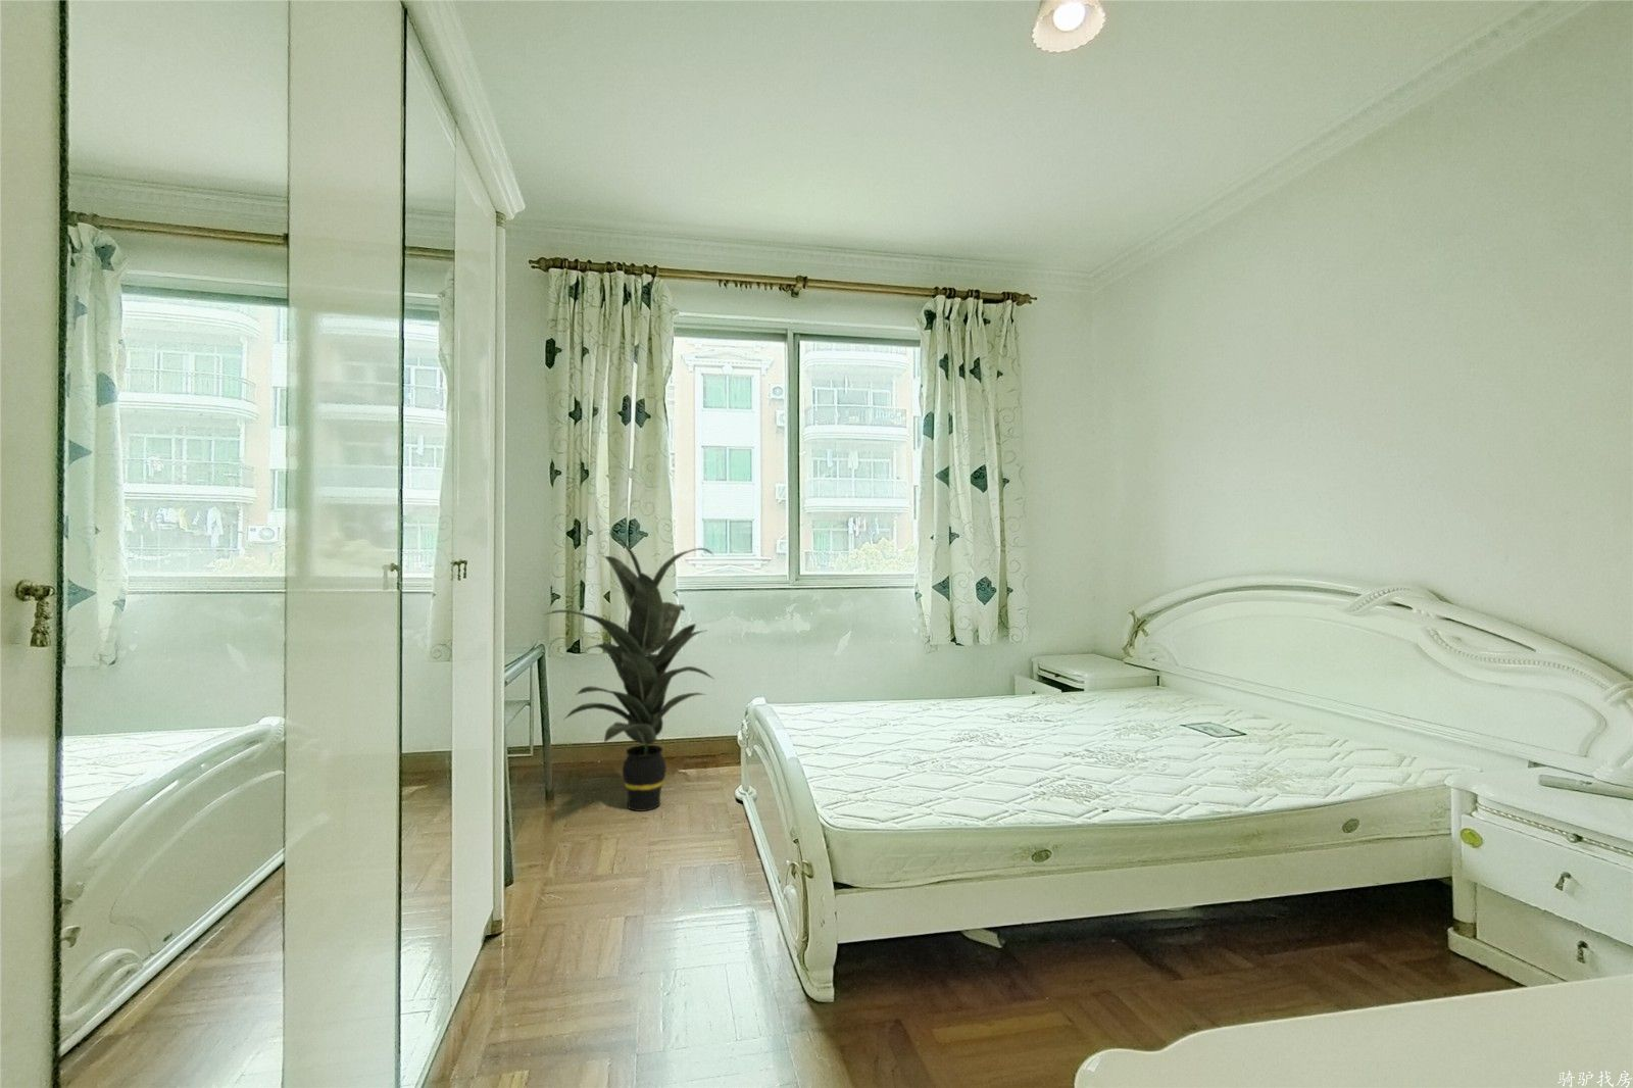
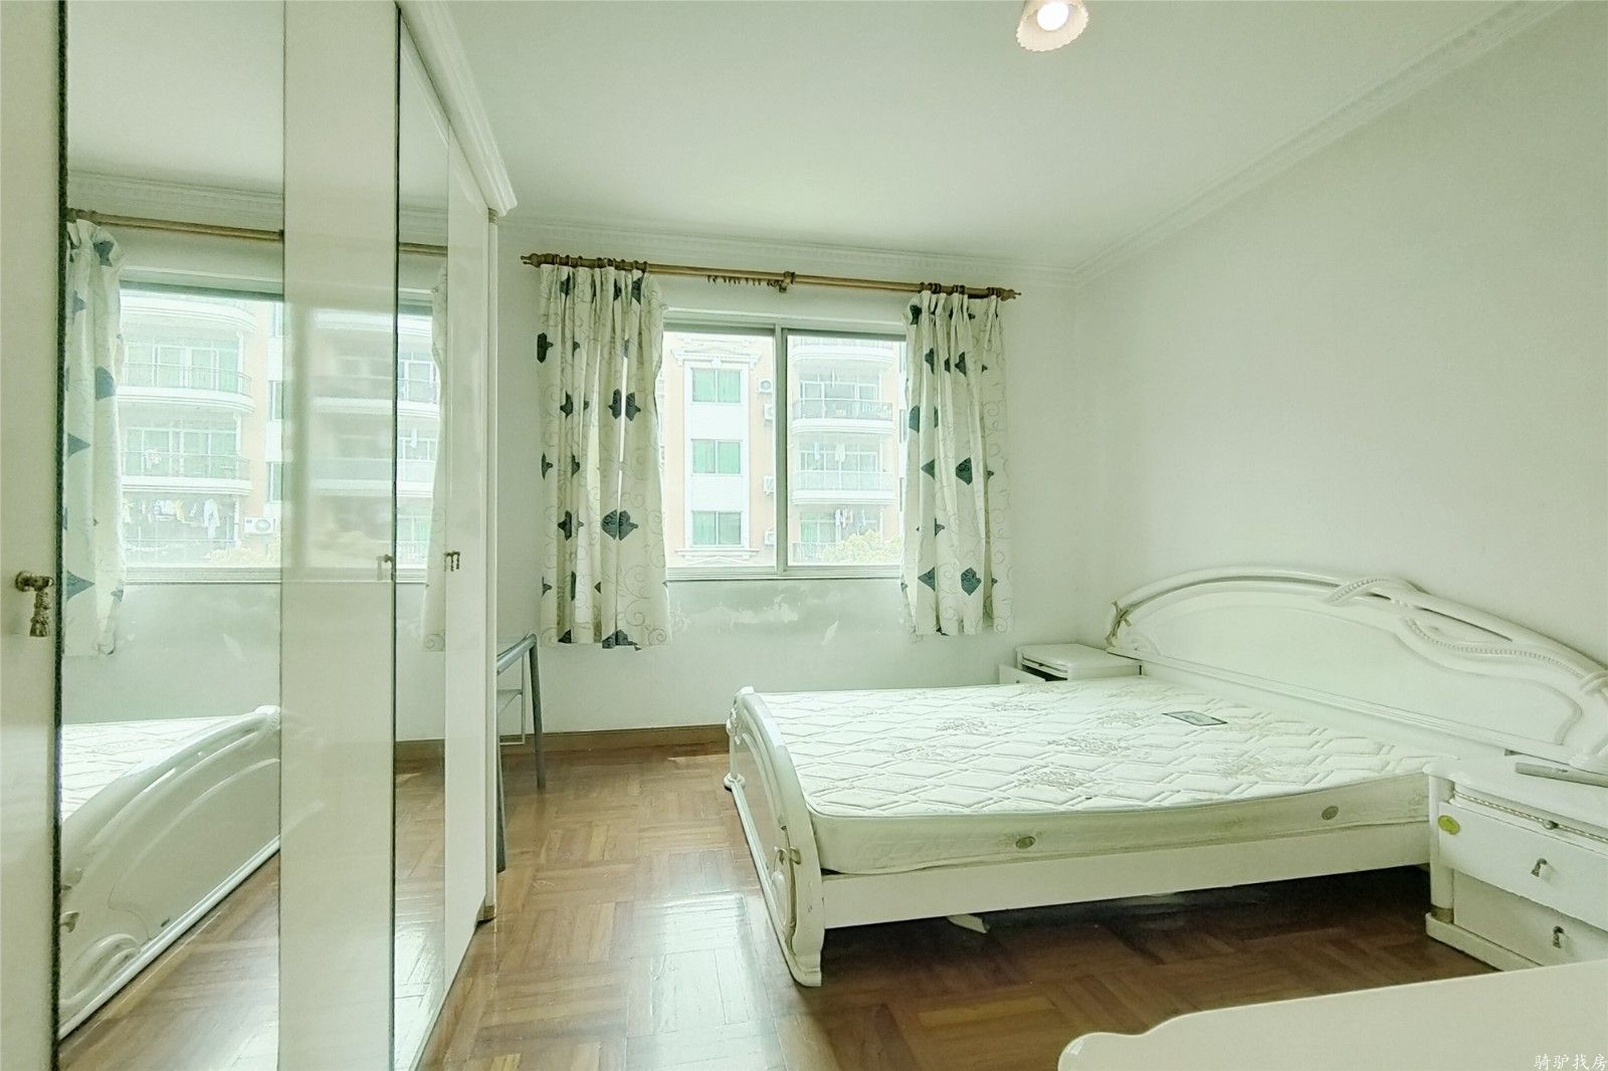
- indoor plant [542,532,716,812]
